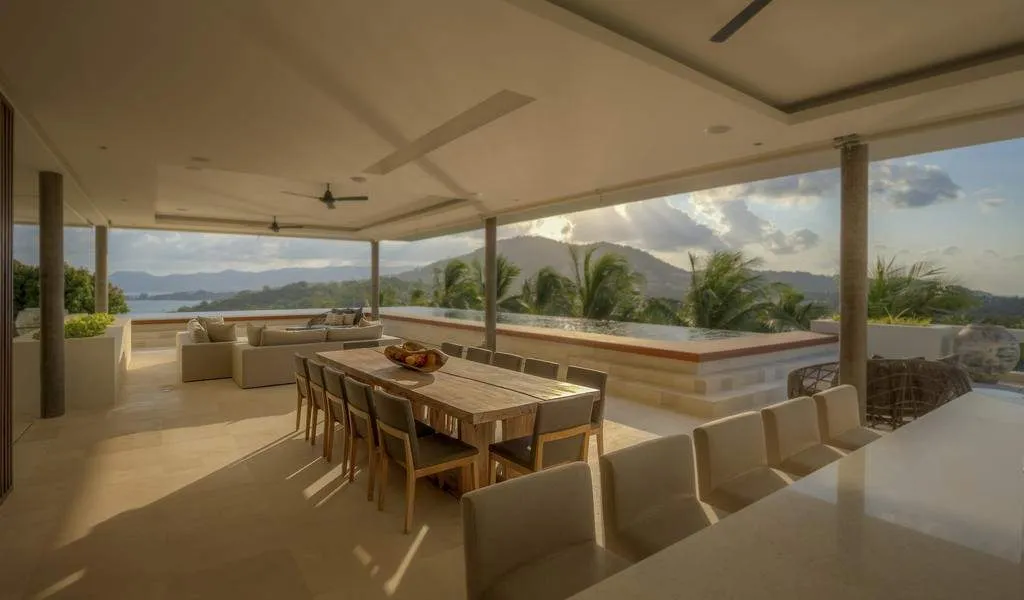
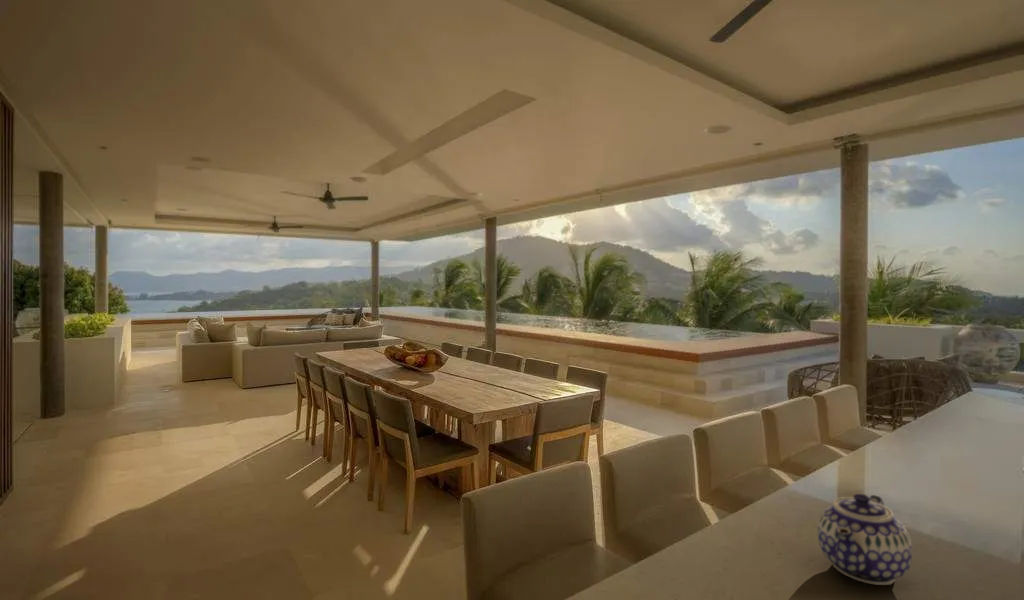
+ teapot [817,493,913,586]
